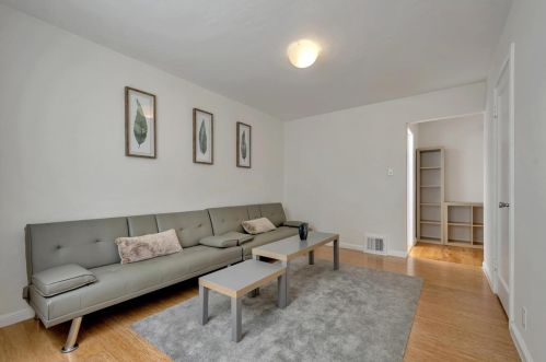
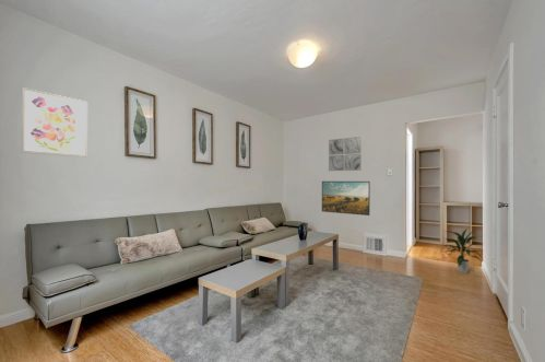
+ indoor plant [445,229,483,275]
+ wall art [328,136,363,172]
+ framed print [321,180,371,217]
+ wall art [21,86,88,159]
